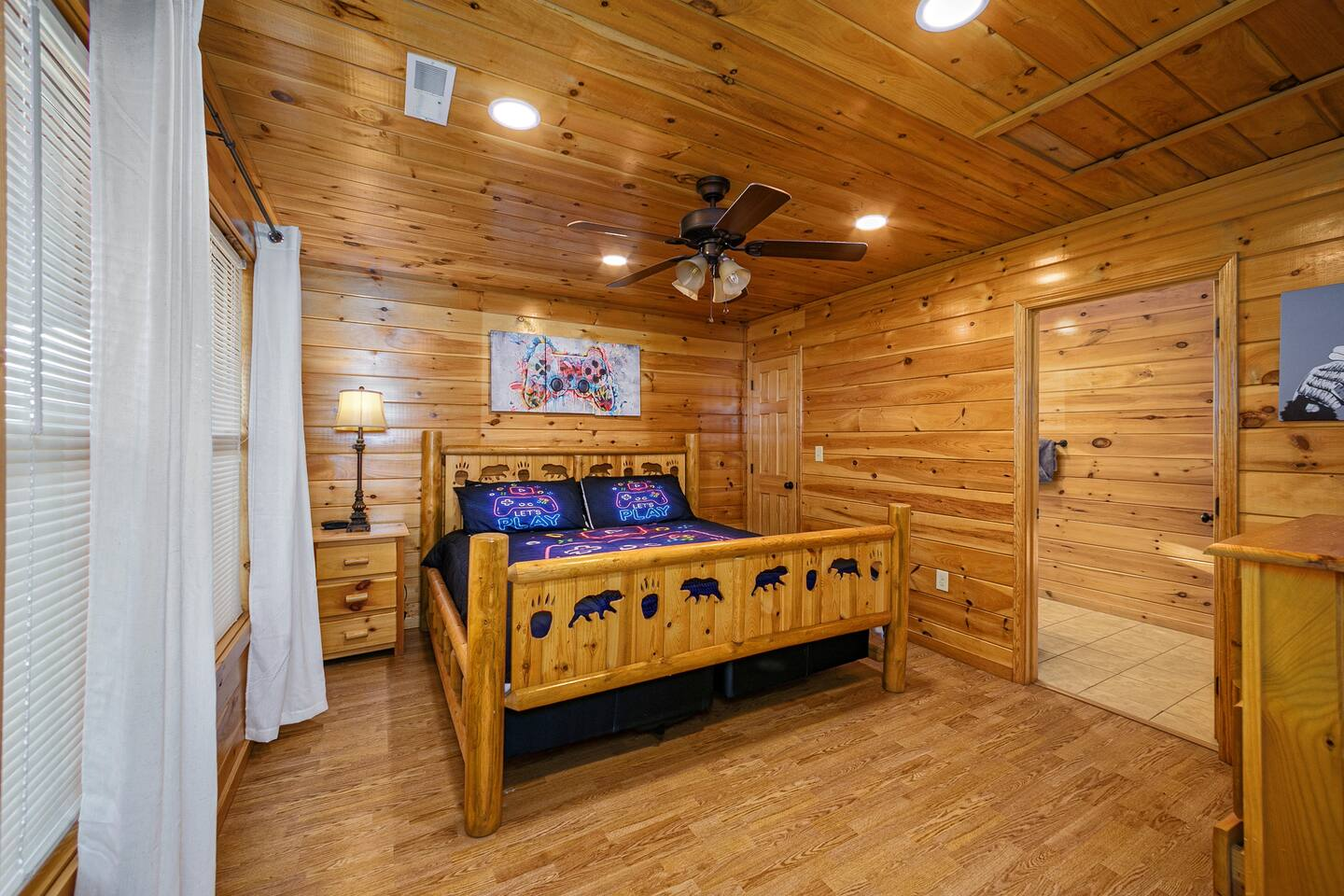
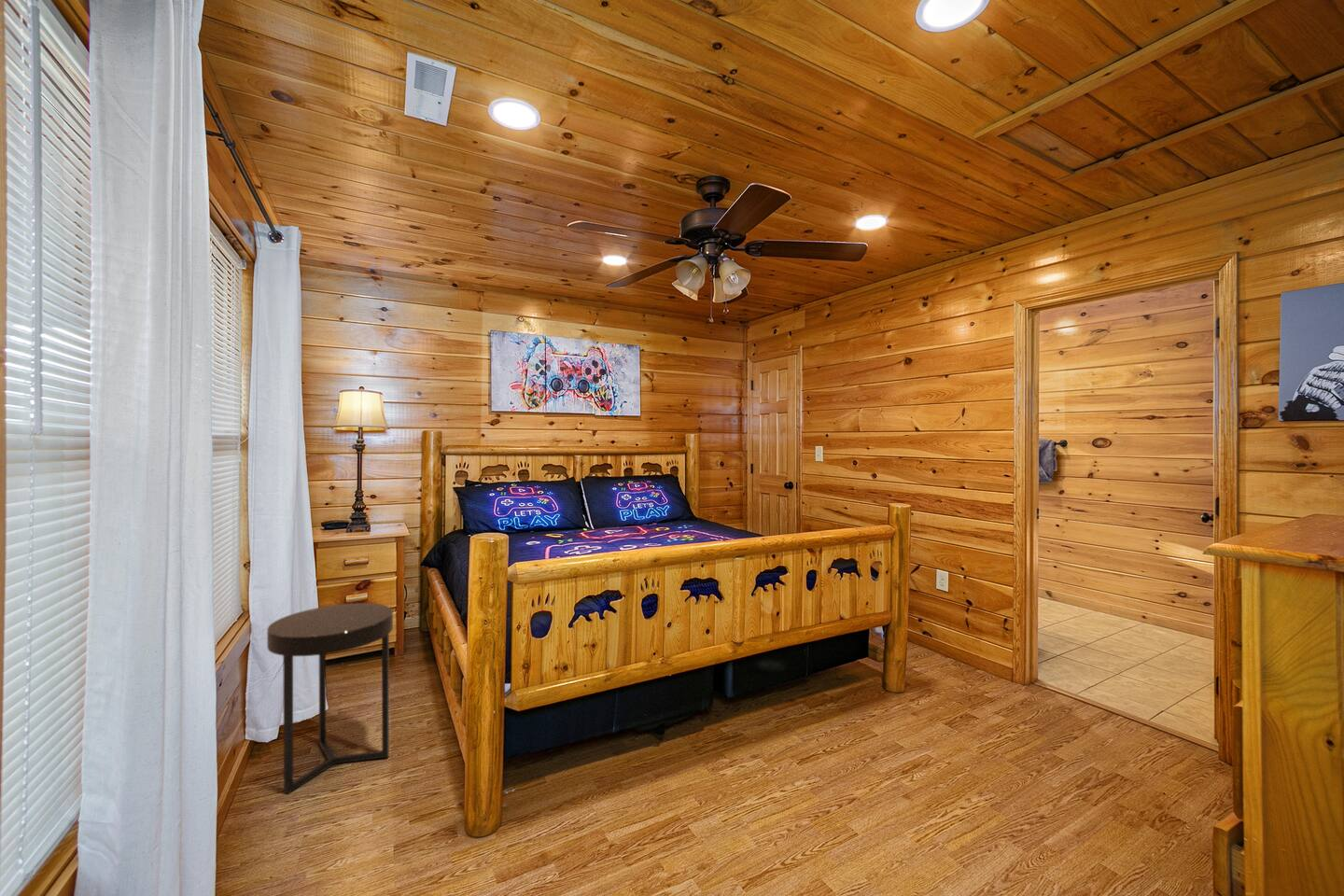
+ side table [266,602,394,795]
